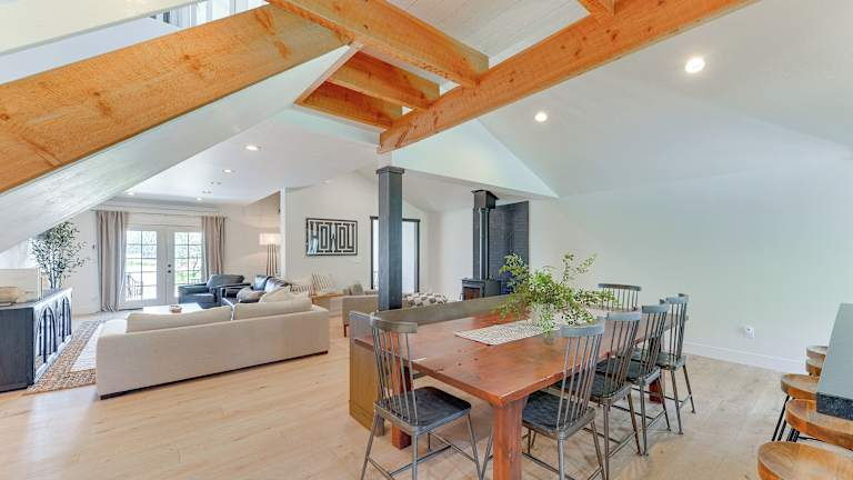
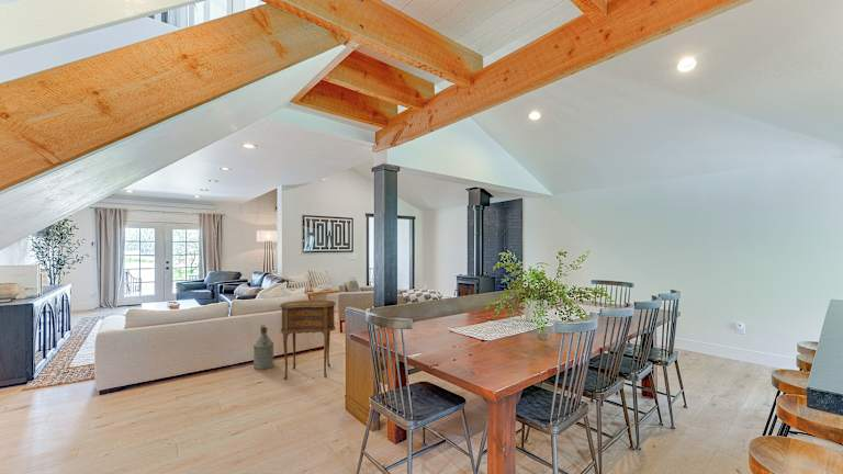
+ side table [279,300,337,381]
+ watering can [252,324,274,371]
